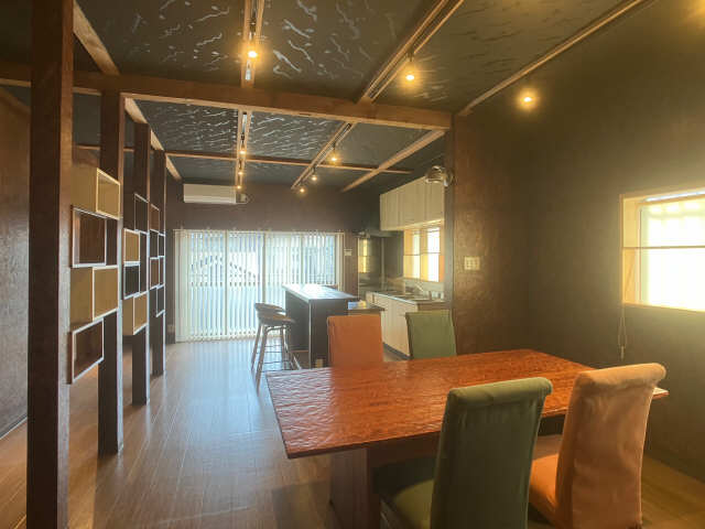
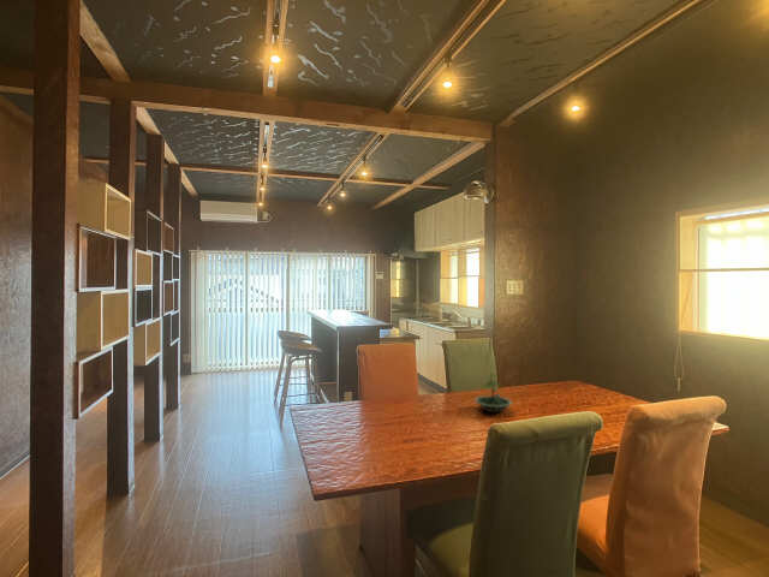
+ terrarium [473,373,513,414]
